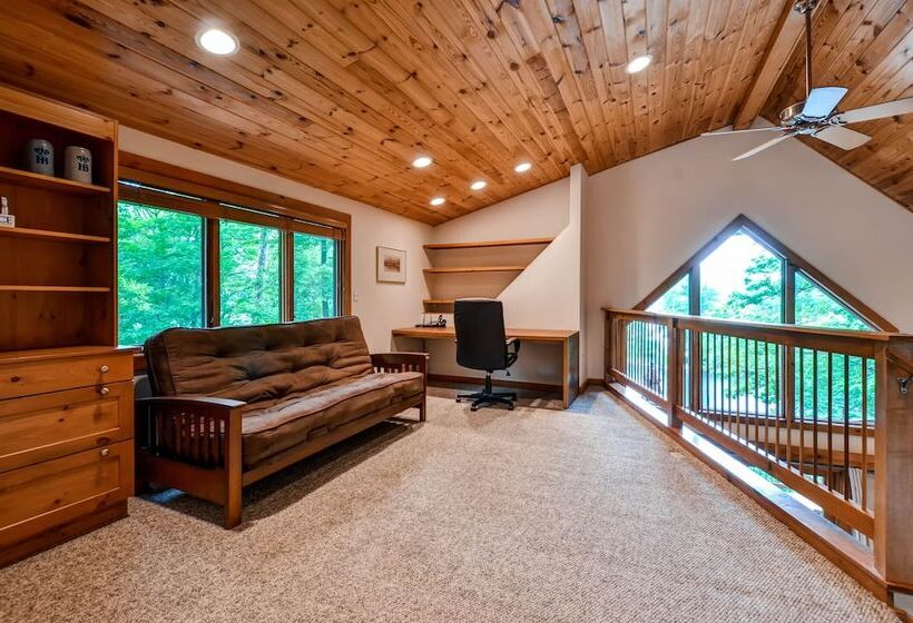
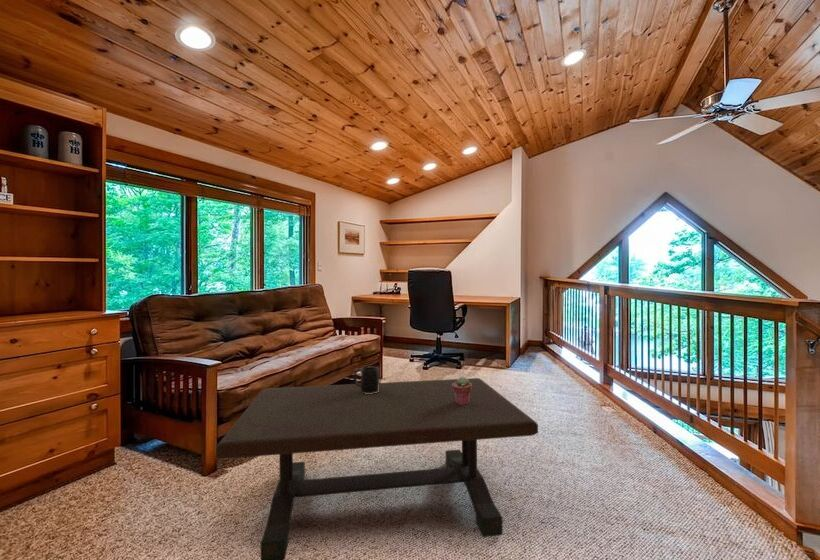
+ potted succulent [452,376,472,405]
+ coffee table [215,377,539,560]
+ mug [352,365,380,394]
